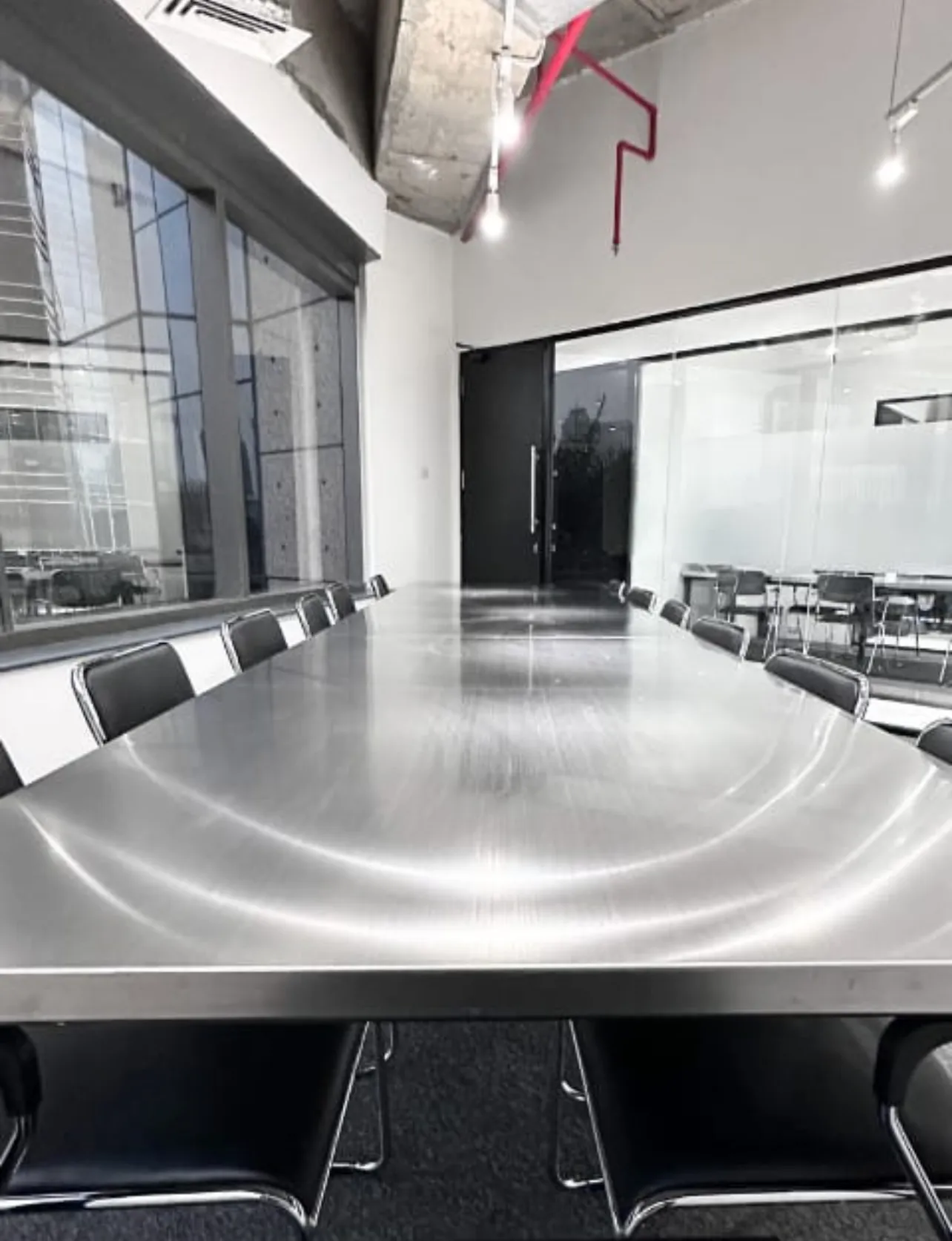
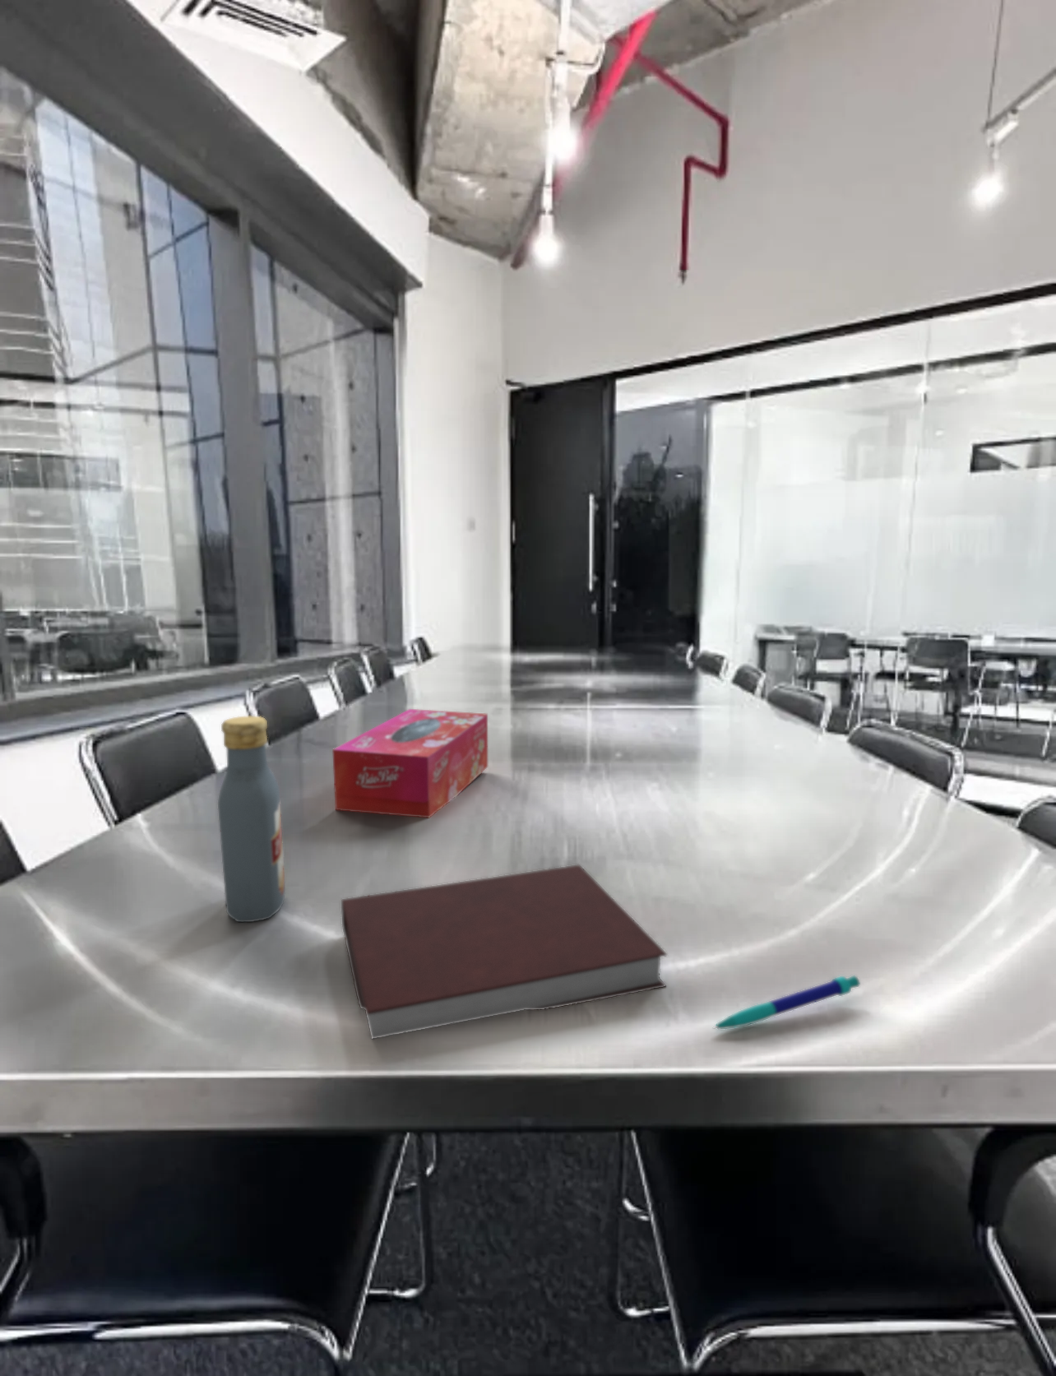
+ notebook [341,864,669,1040]
+ pen [712,975,861,1030]
+ tissue box [332,709,488,818]
+ vodka [217,715,286,923]
